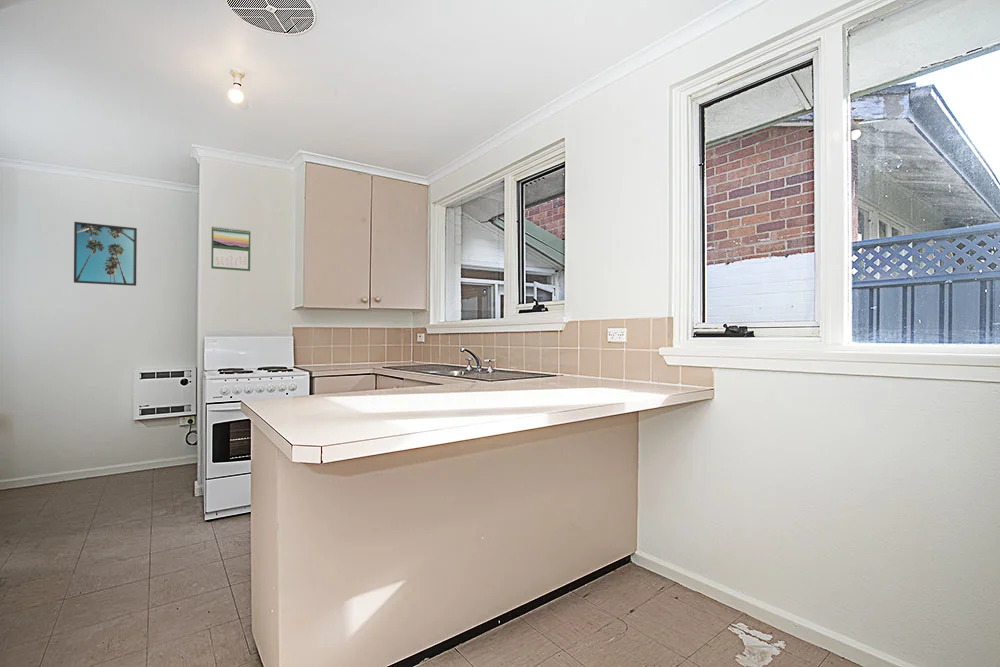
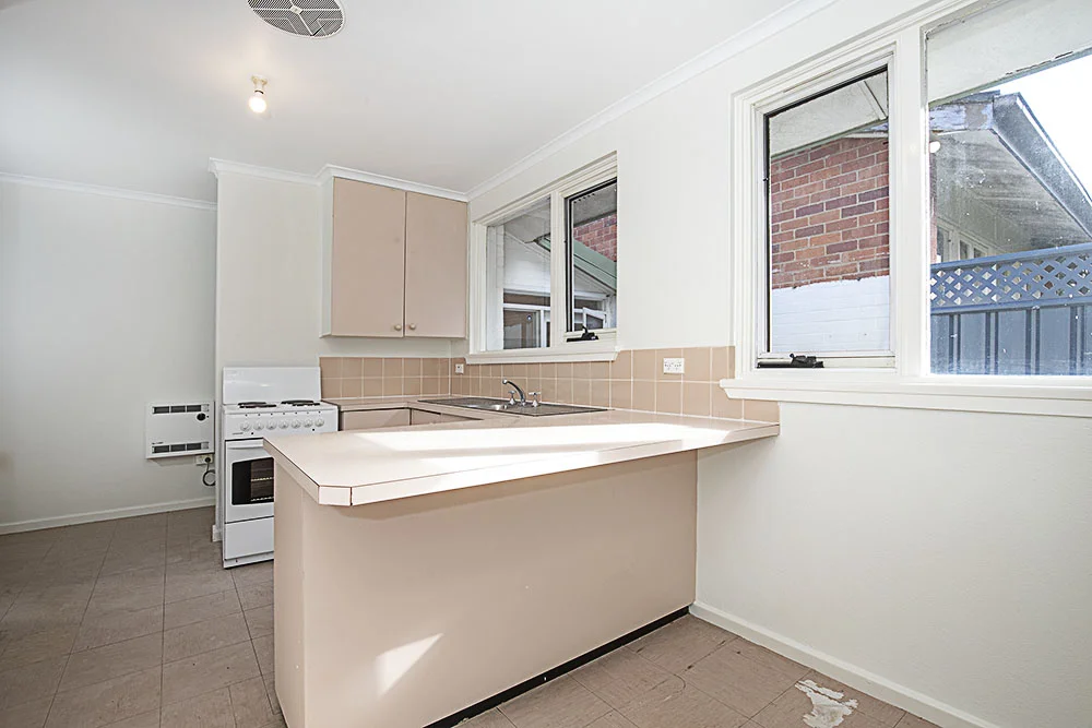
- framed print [73,221,138,287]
- calendar [210,225,251,272]
